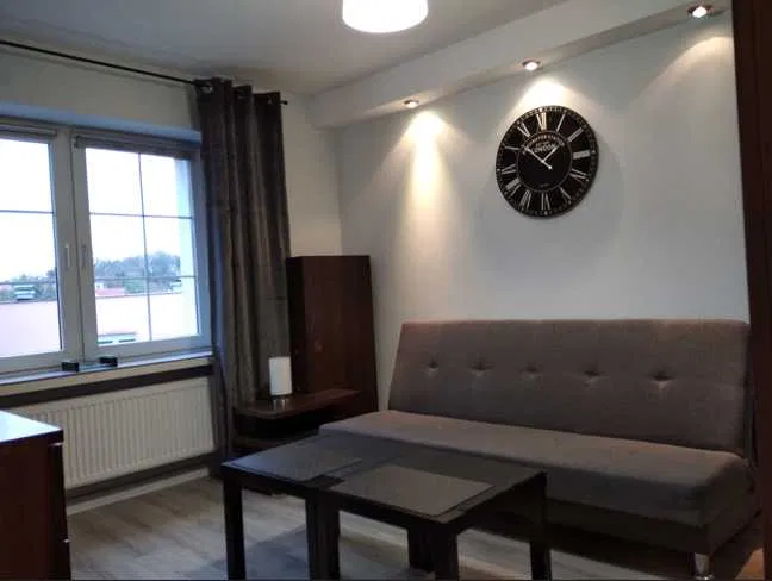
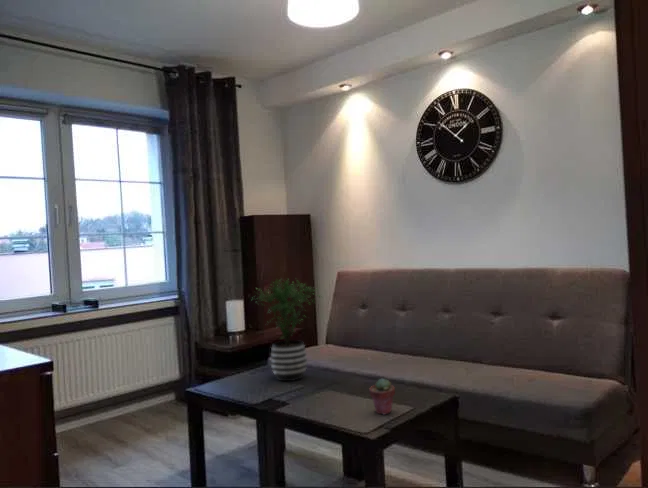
+ potted succulent [368,377,396,415]
+ potted plant [249,277,322,382]
